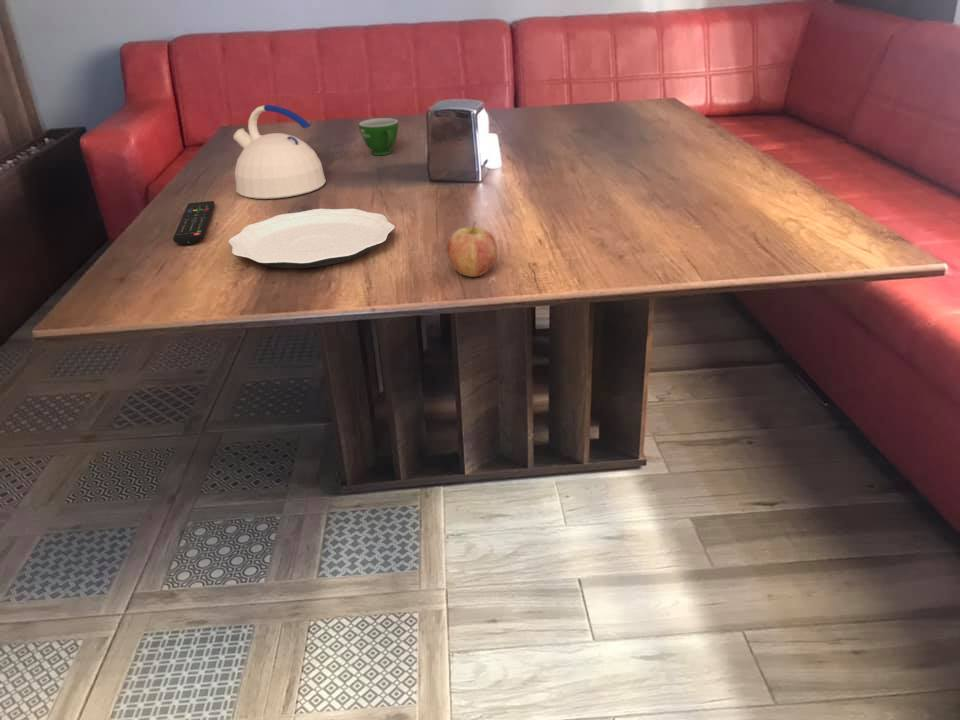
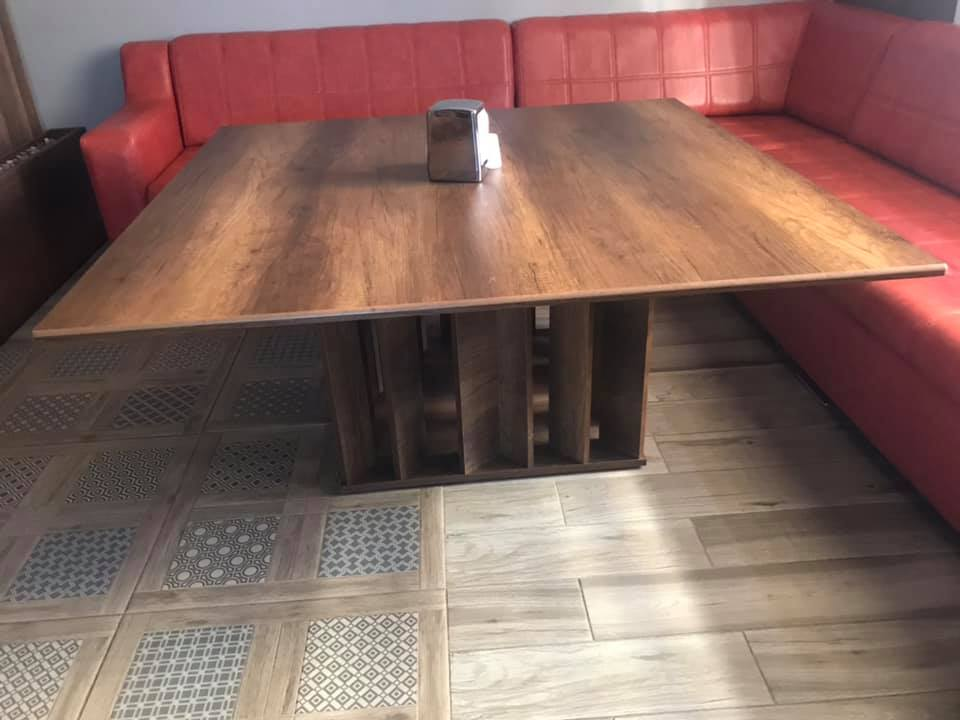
- fruit [446,221,498,278]
- plate [228,208,396,269]
- remote control [172,200,215,246]
- teacup [358,117,399,156]
- kettle [232,104,327,200]
